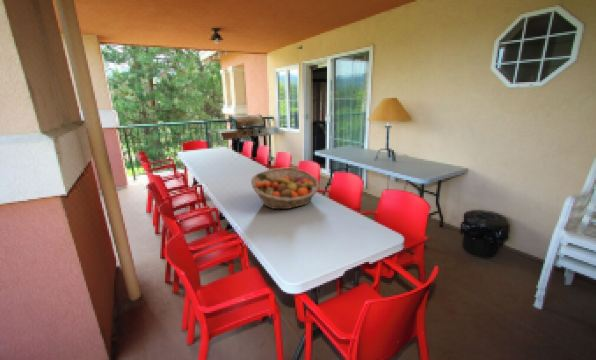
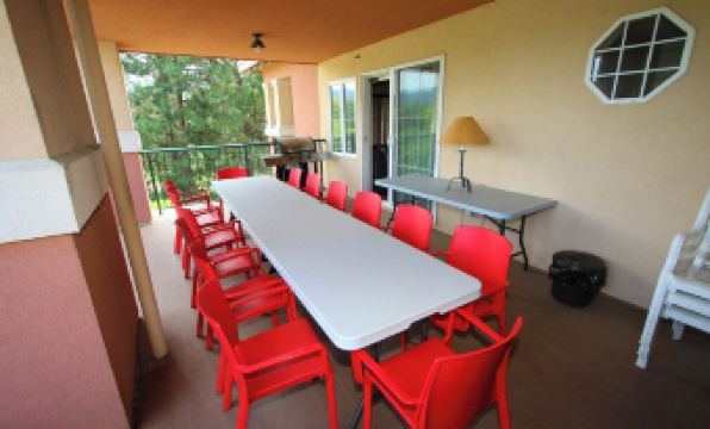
- fruit basket [250,167,321,210]
